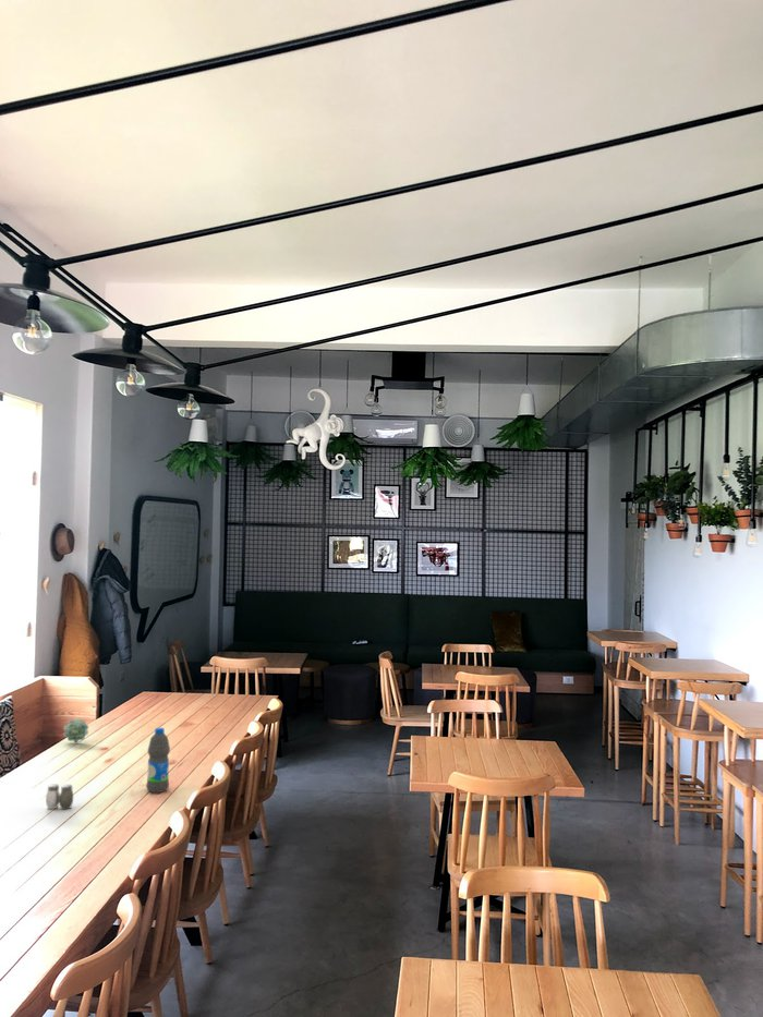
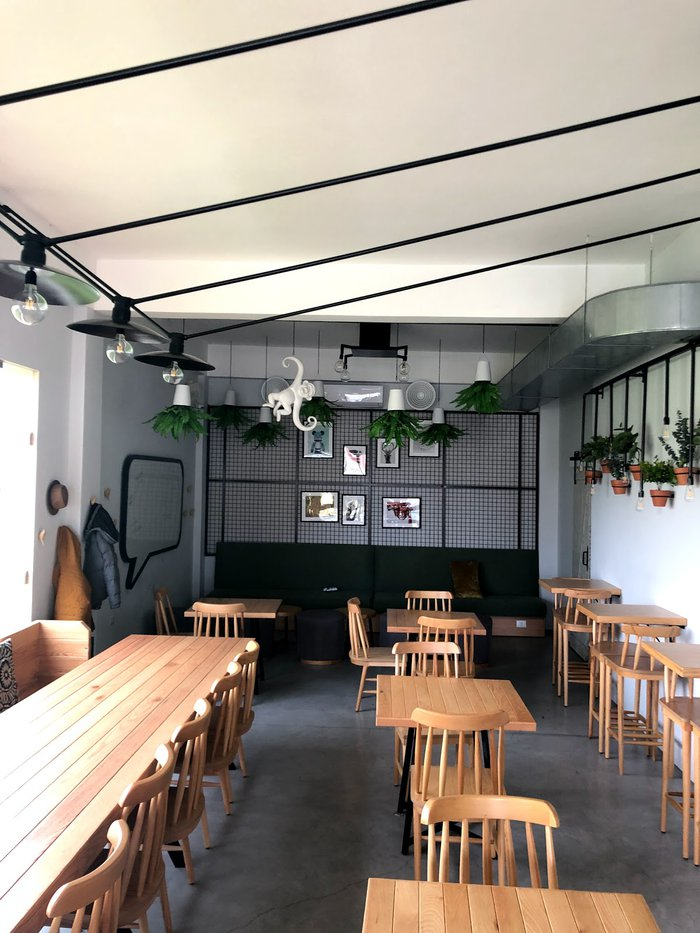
- succulent plant [63,717,89,743]
- salt and pepper shaker [45,783,74,810]
- water bottle [145,727,171,794]
